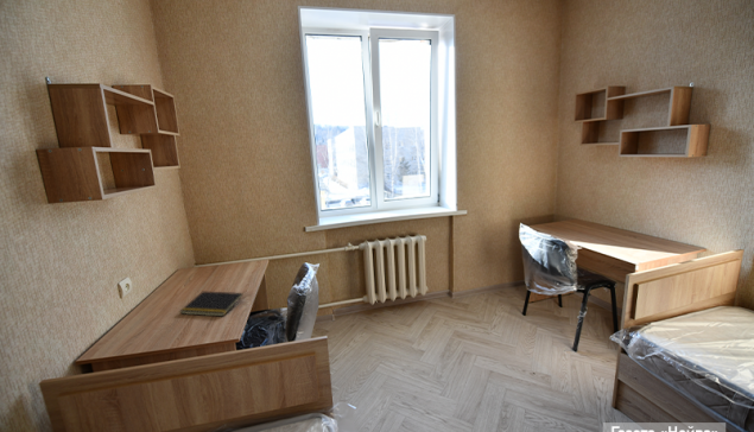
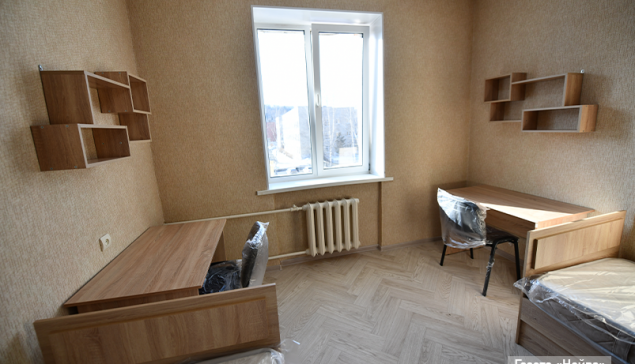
- notepad [179,291,245,317]
